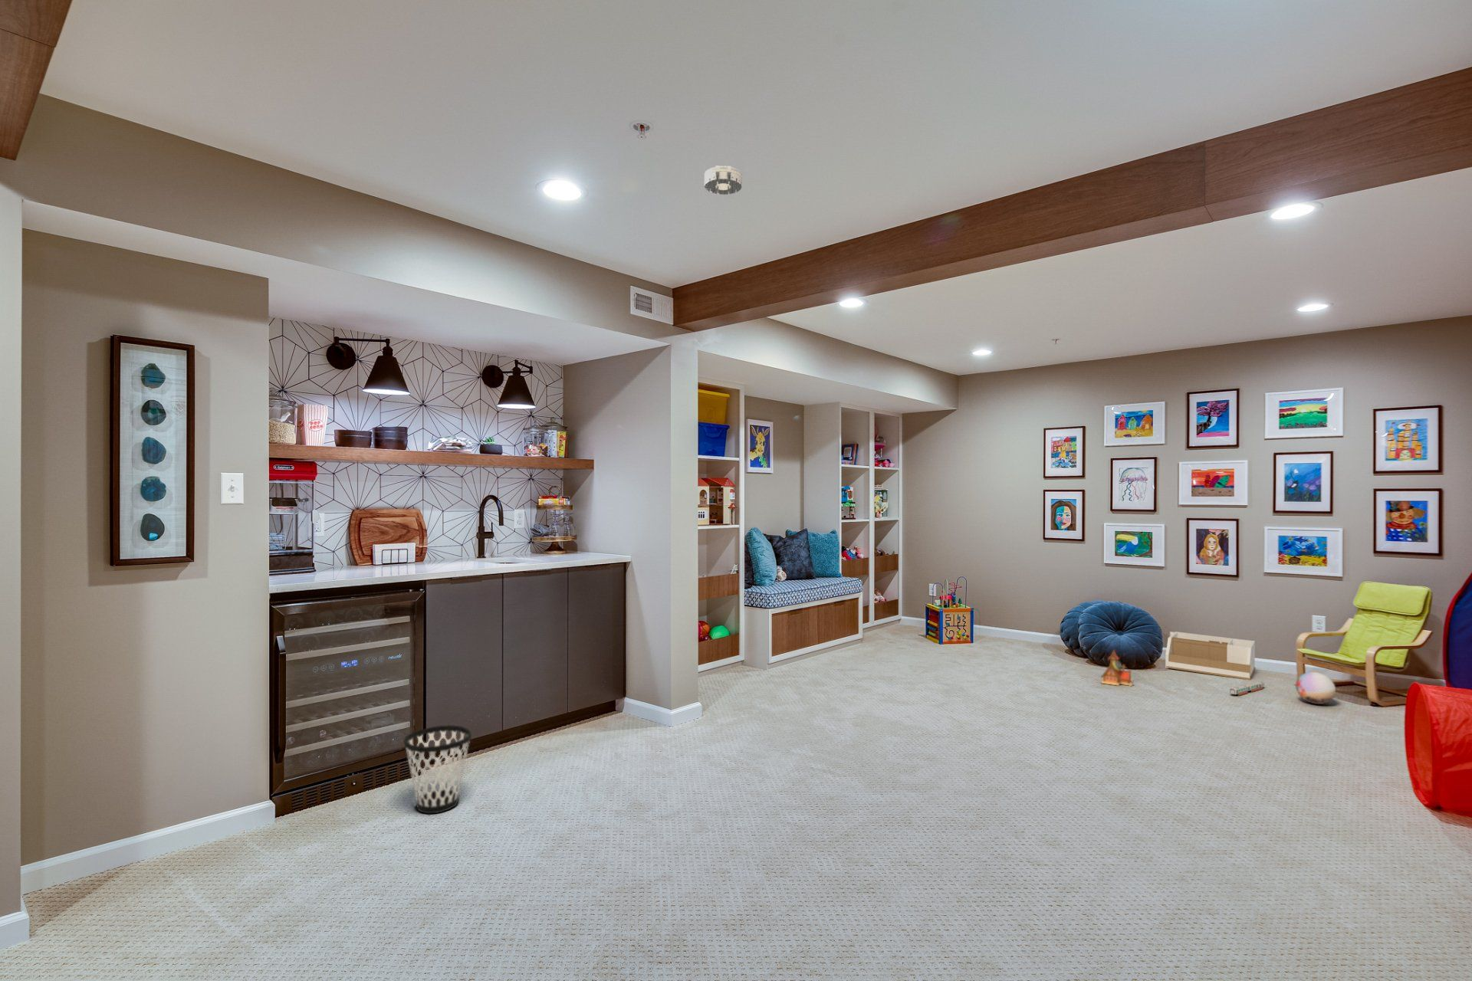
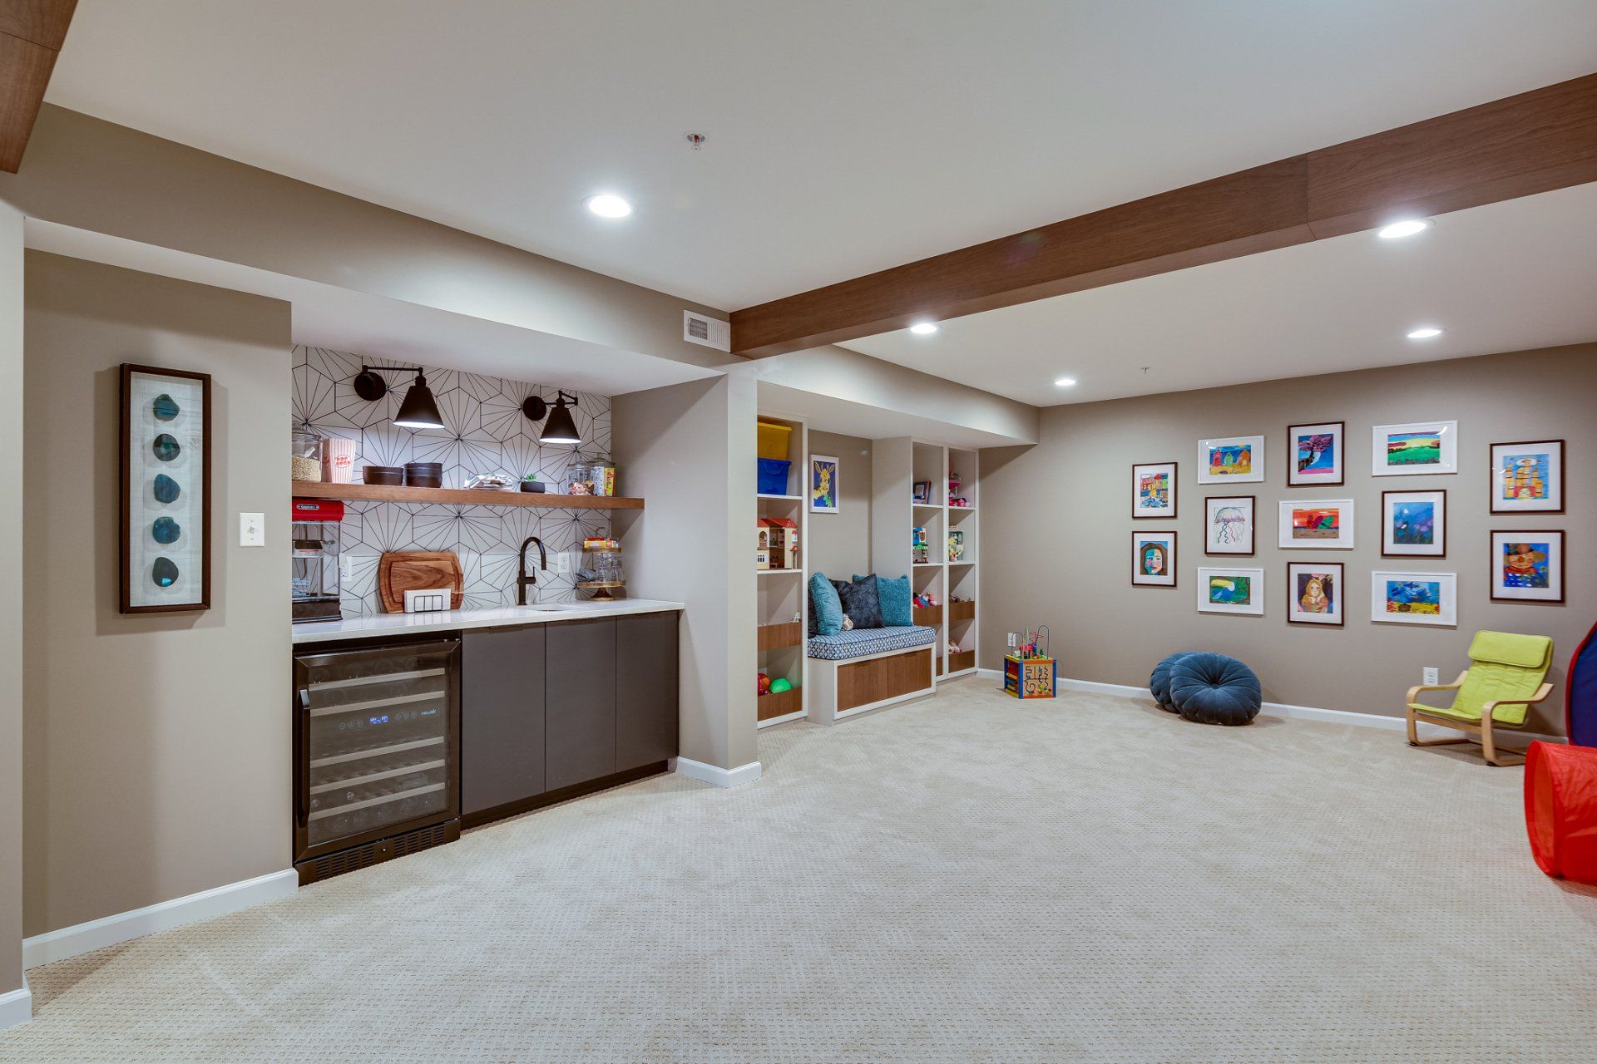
- ball [1295,671,1336,705]
- toy train [1229,681,1265,696]
- storage bin [1164,630,1256,681]
- toy house [1101,648,1135,688]
- smoke detector [704,165,743,196]
- wastebasket [402,724,472,815]
